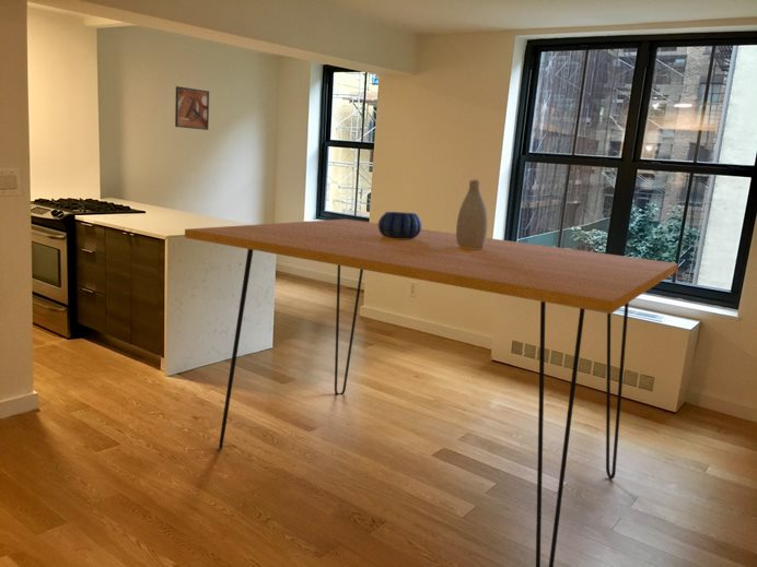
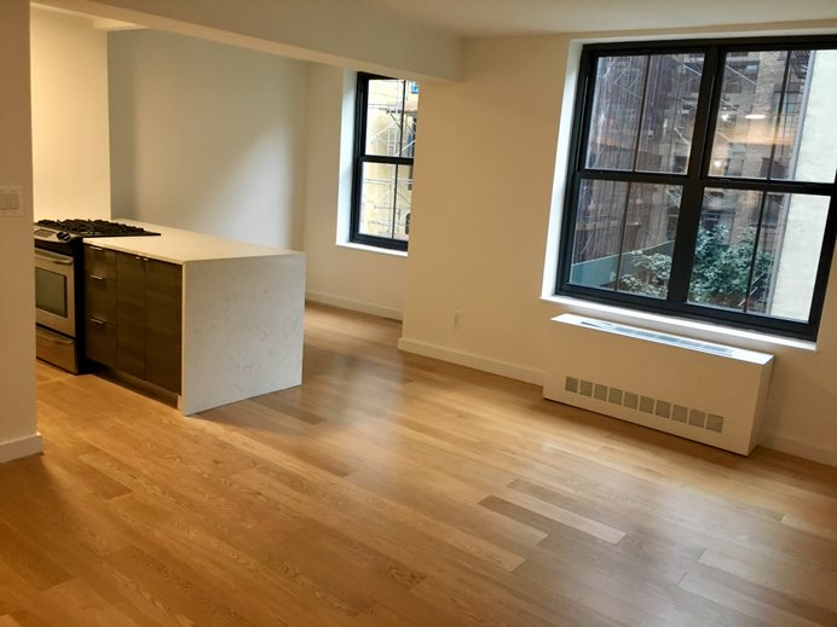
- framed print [174,85,210,131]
- dining table [184,218,679,567]
- decorative bowl [377,211,422,239]
- vase [455,178,489,249]
